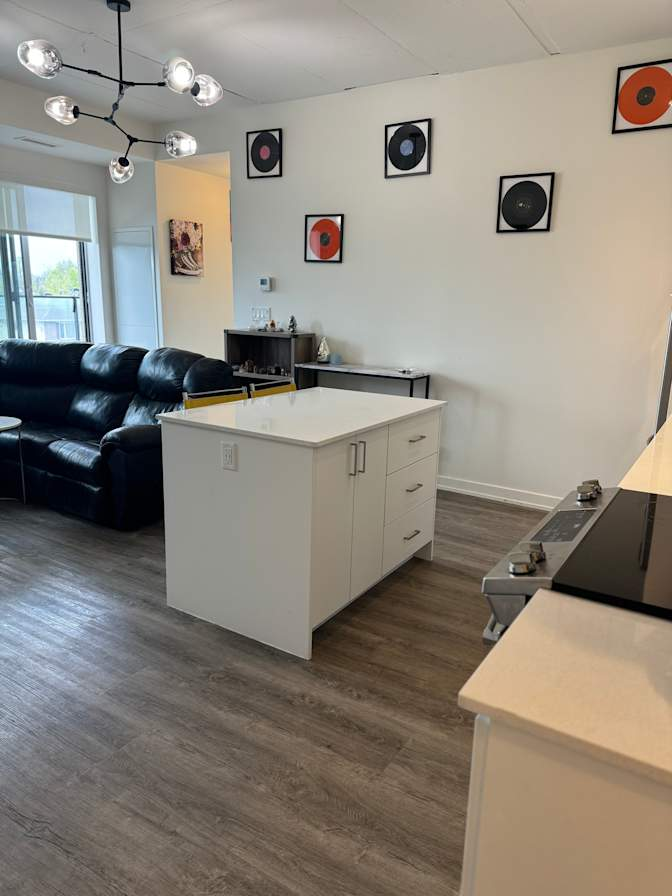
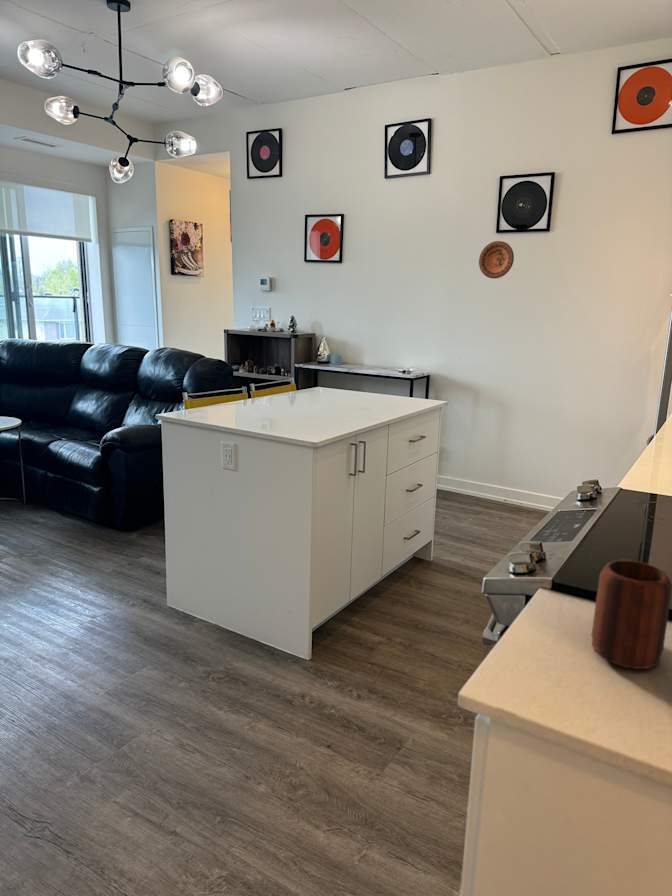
+ mug [591,557,672,670]
+ decorative plate [478,240,515,279]
